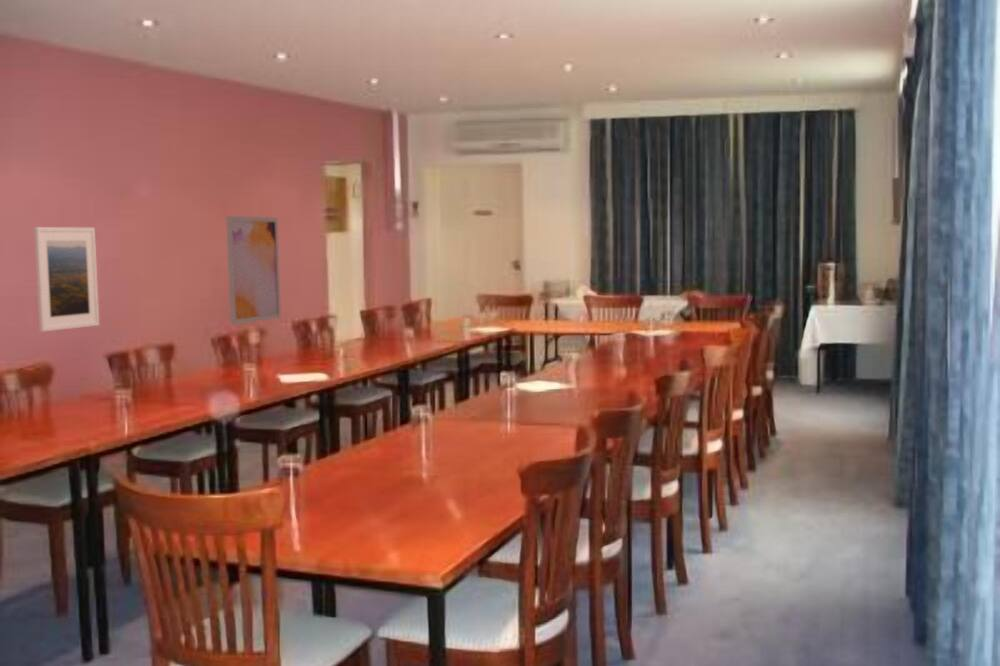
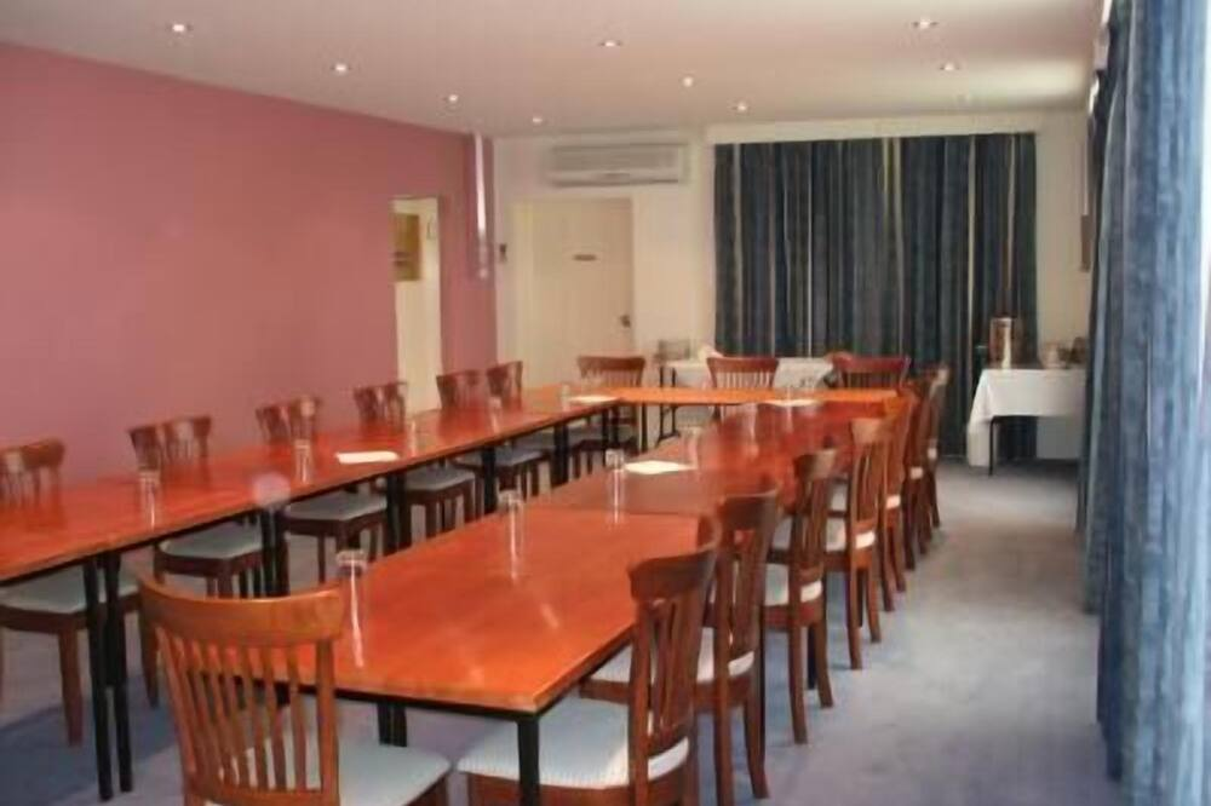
- wall art [225,215,282,325]
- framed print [33,226,100,333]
